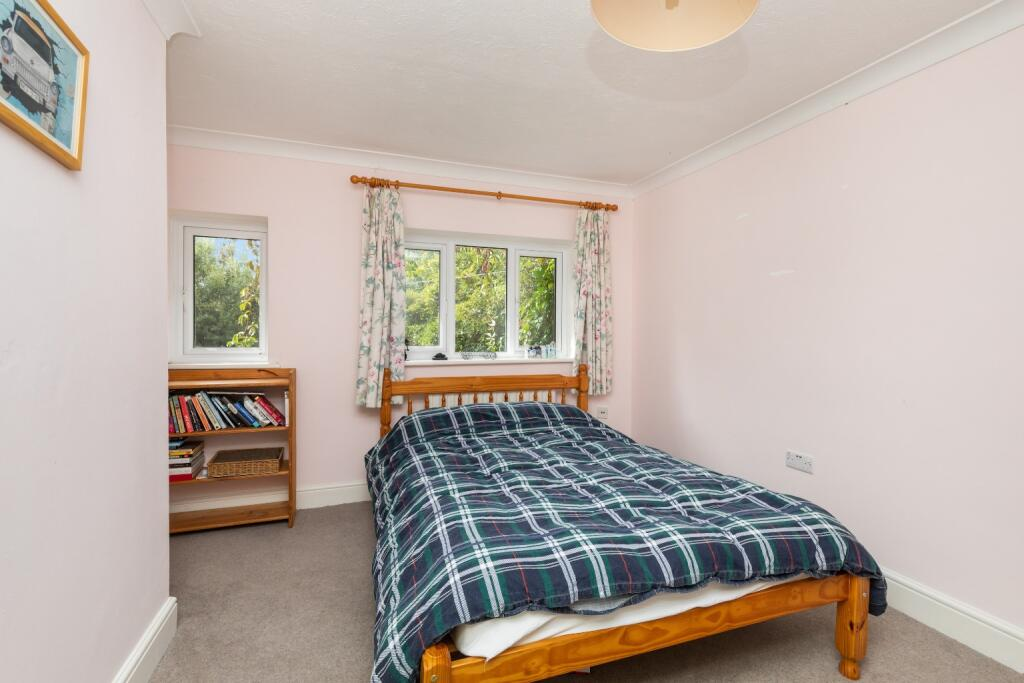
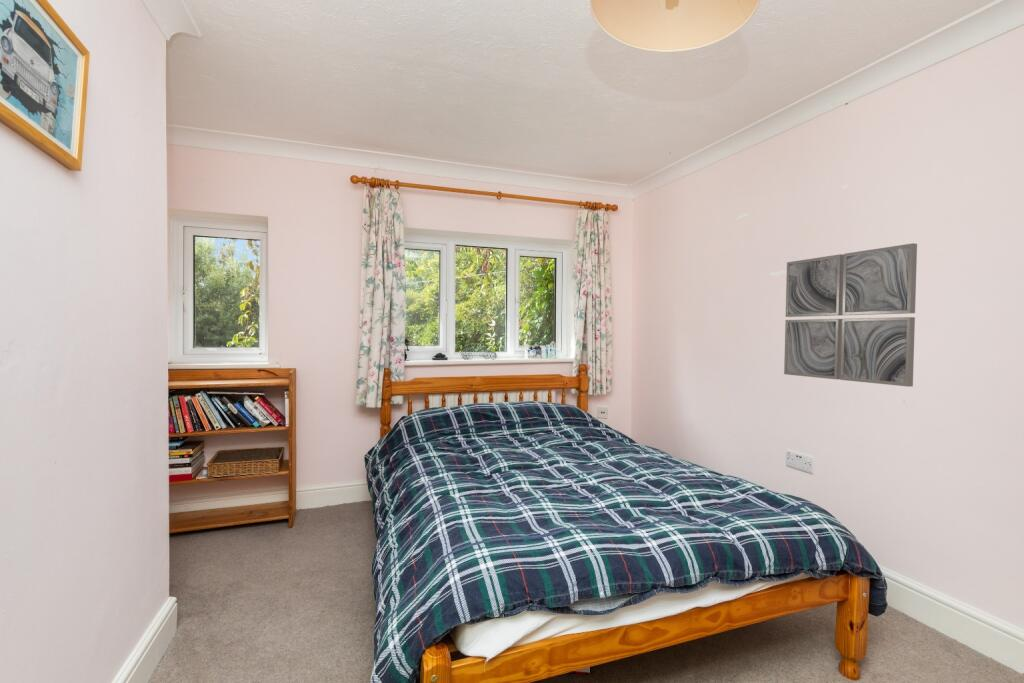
+ wall art [783,242,918,388]
